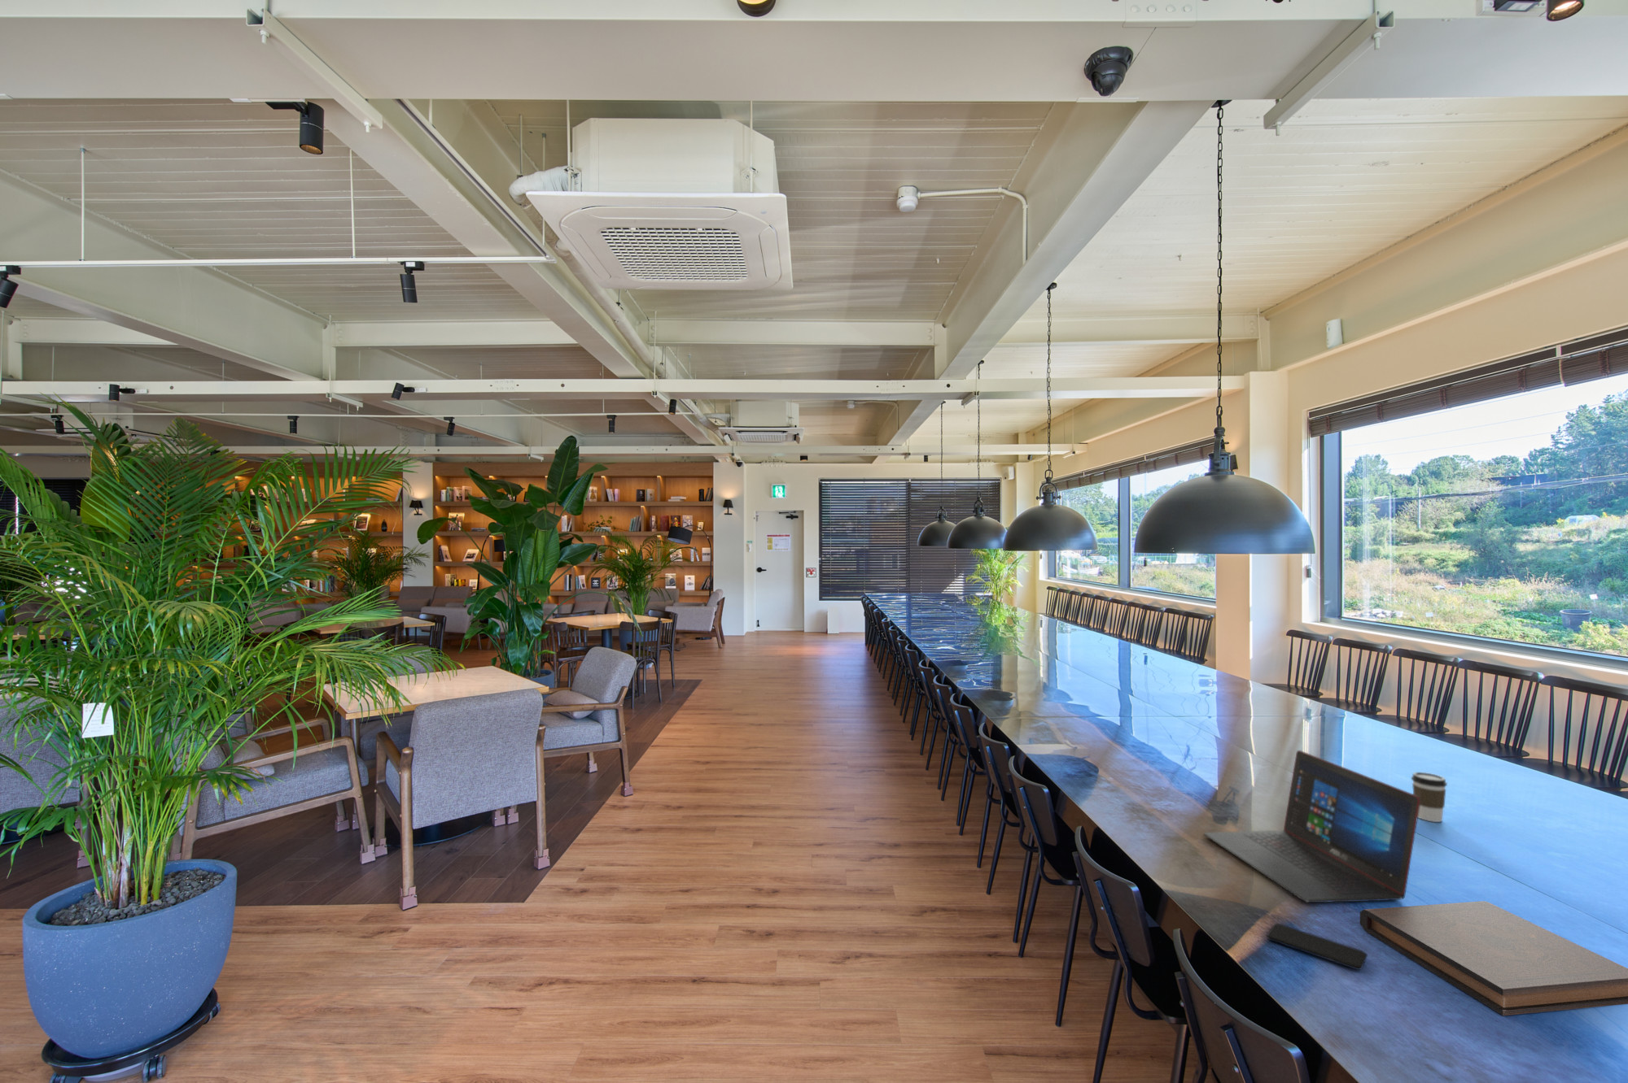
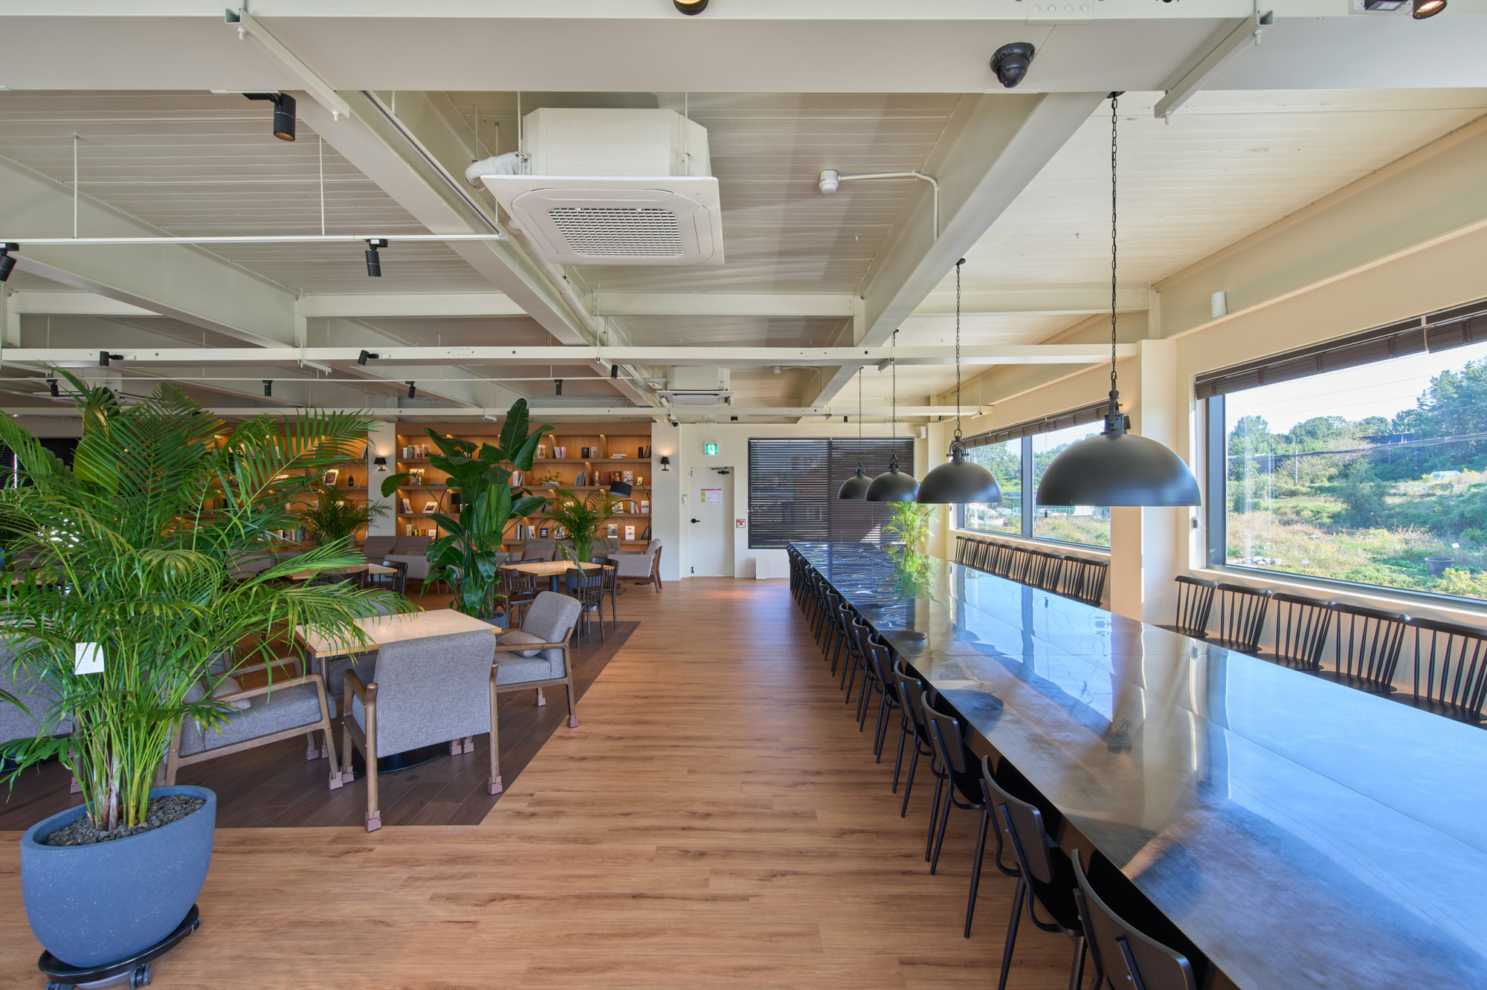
- laptop [1203,749,1420,903]
- coffee cup [1410,771,1448,823]
- book [1359,900,1628,1017]
- smartphone [1266,922,1368,971]
